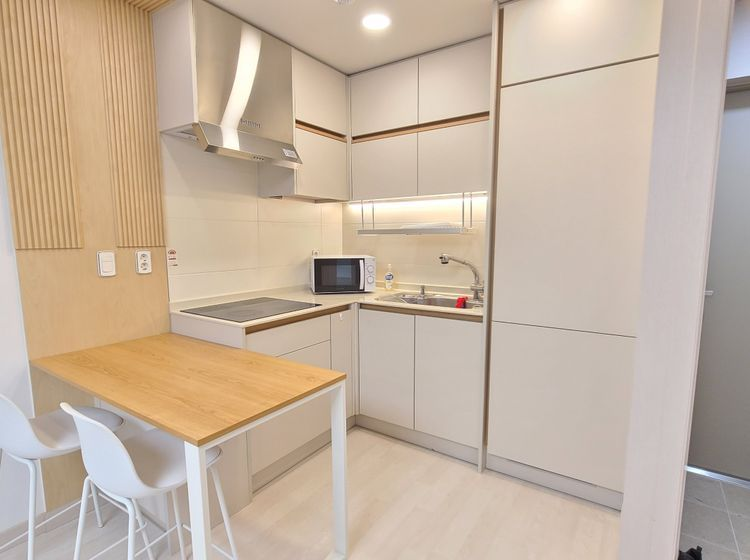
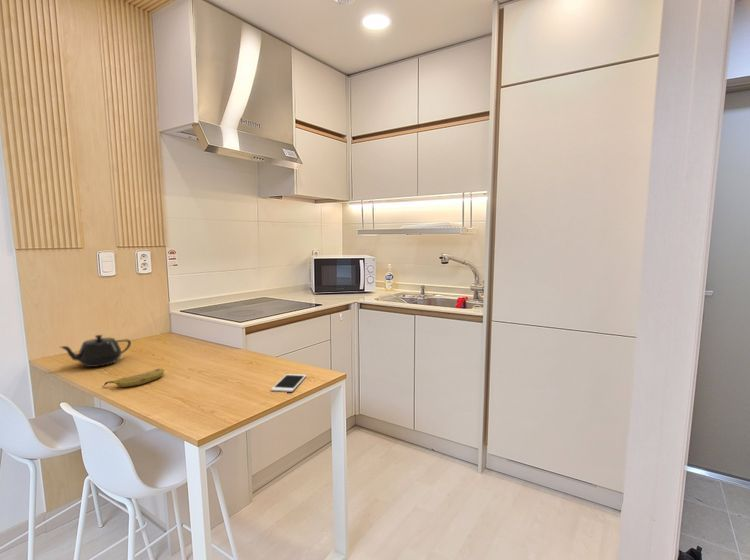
+ fruit [101,368,165,388]
+ teapot [59,334,132,368]
+ cell phone [270,373,307,393]
